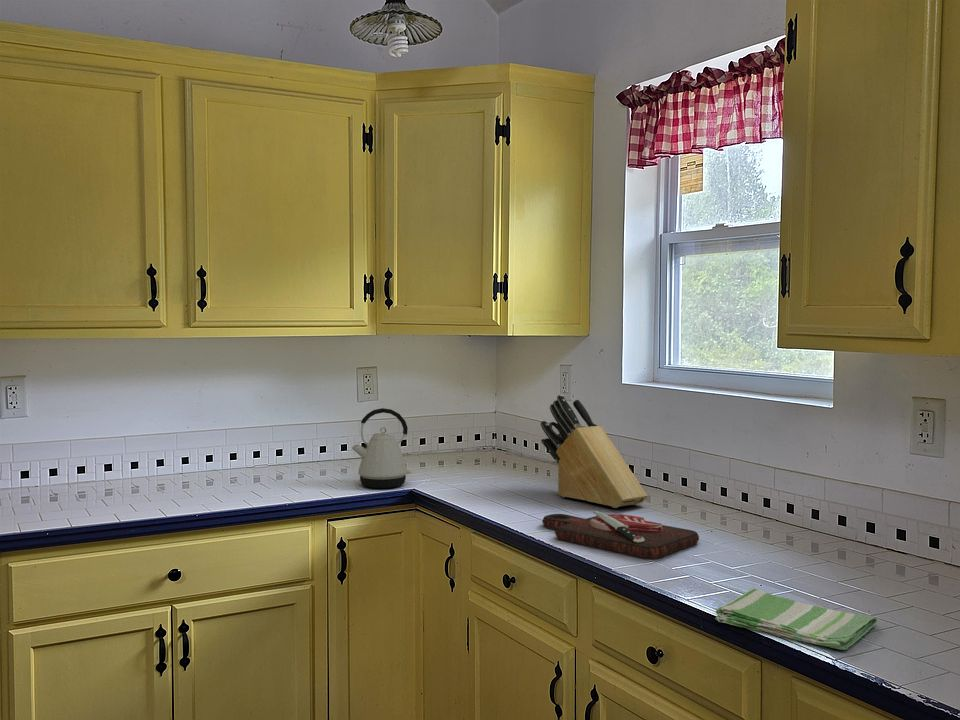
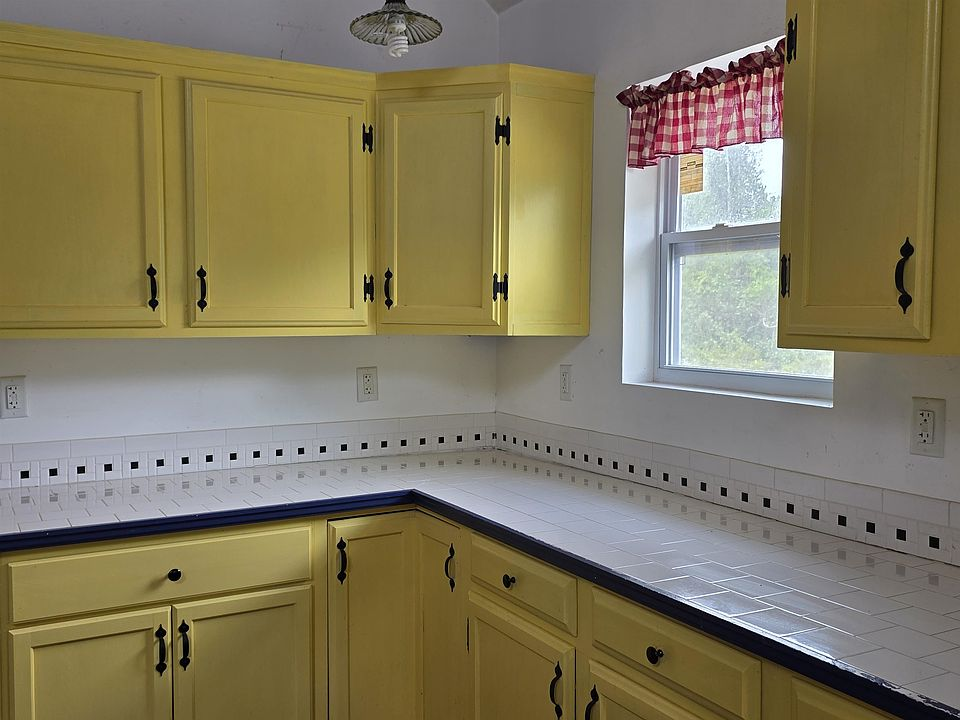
- knife block [540,394,648,509]
- dish towel [714,587,878,651]
- cutting board [542,509,700,559]
- kettle [351,407,412,489]
